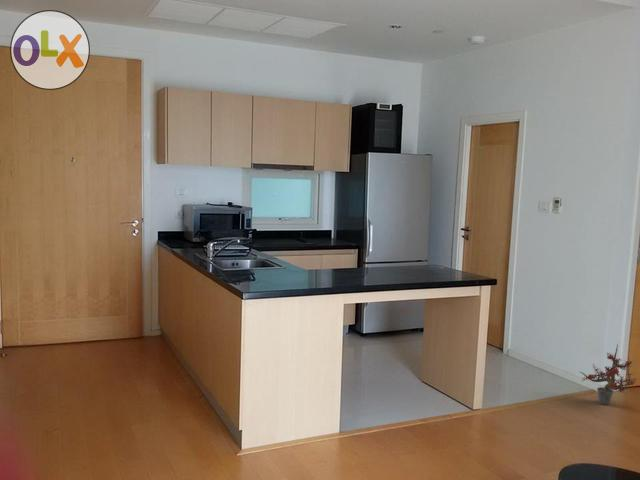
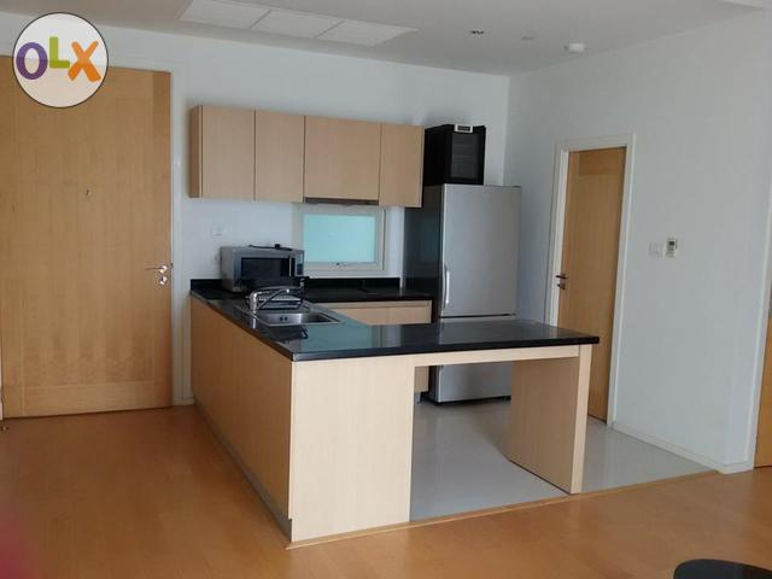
- potted plant [580,343,639,406]
